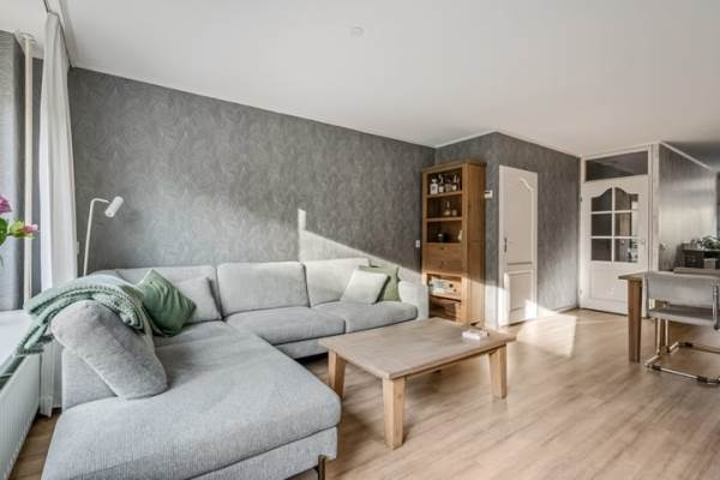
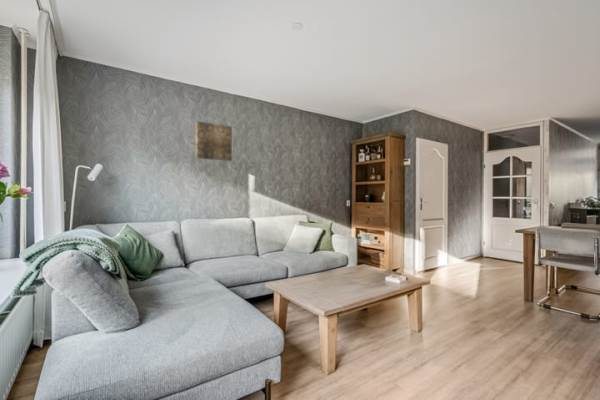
+ wall art [195,120,233,162]
